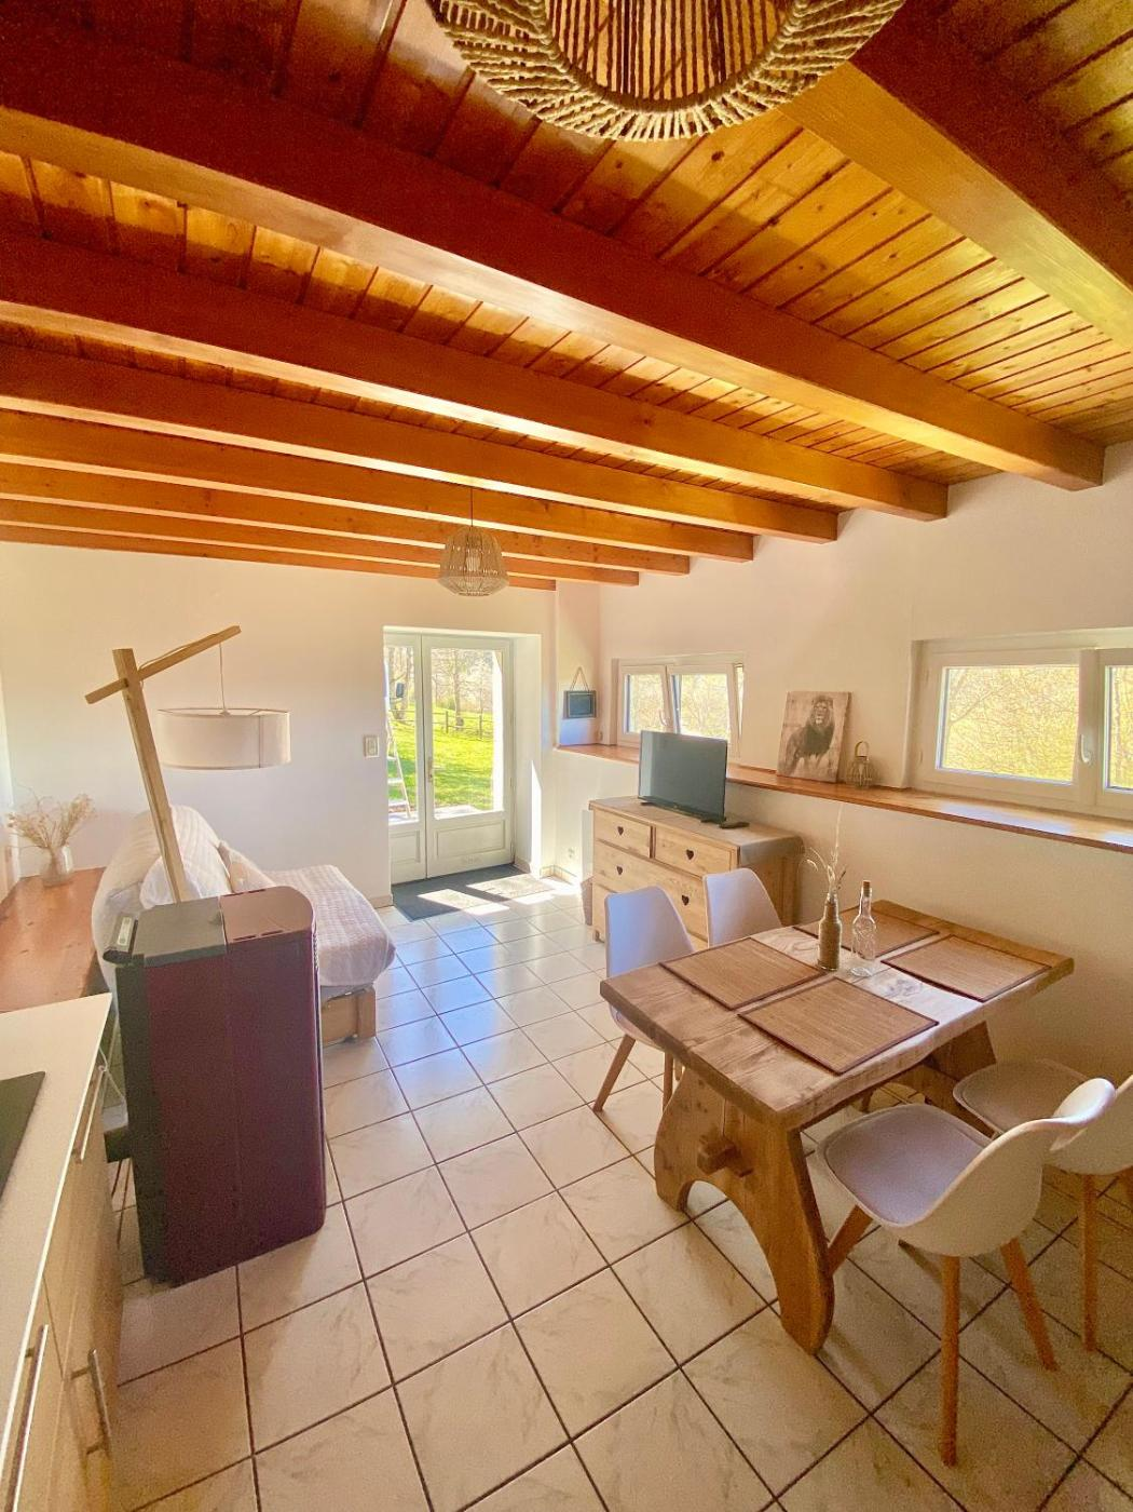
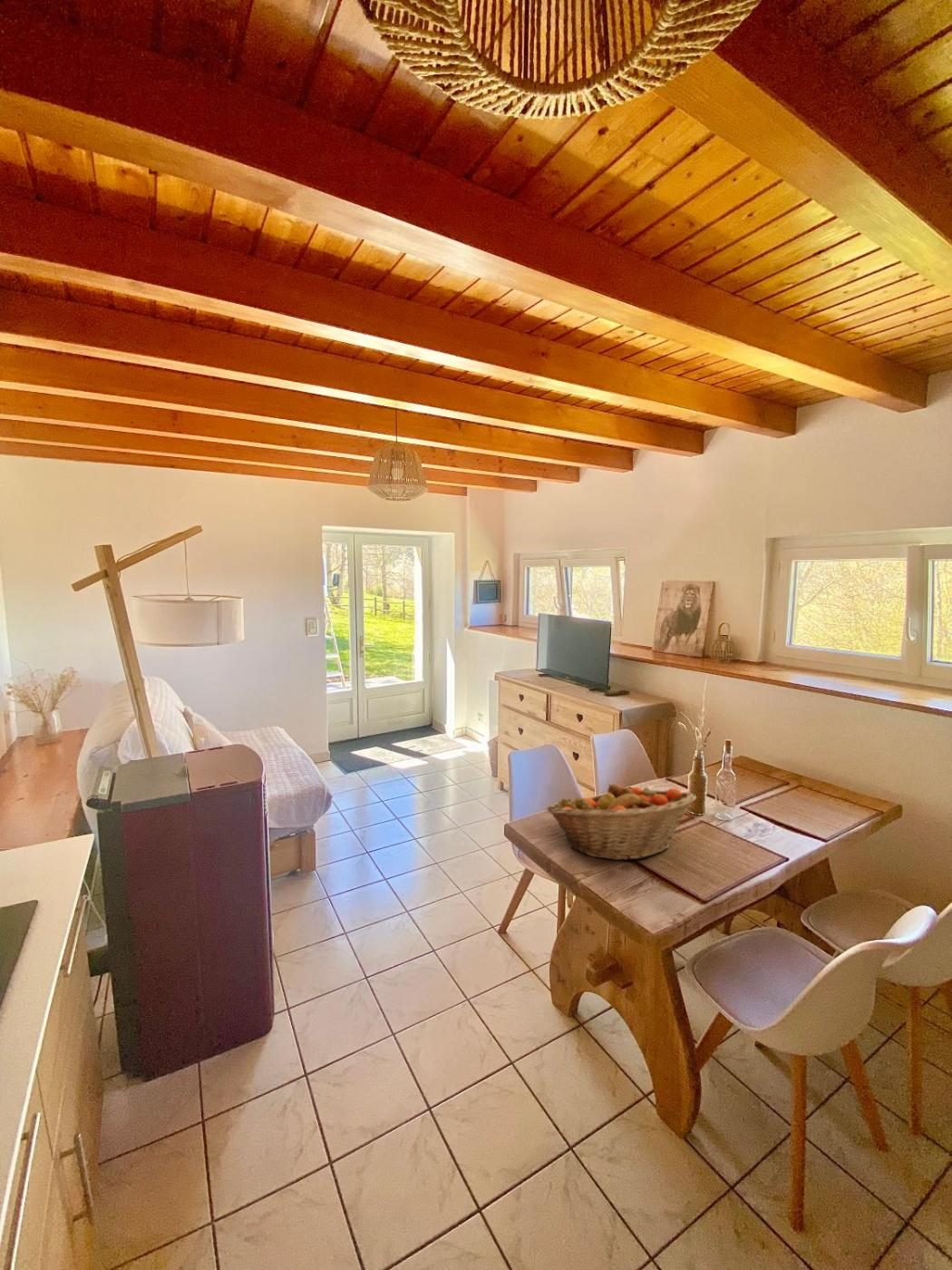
+ fruit basket [546,783,697,861]
